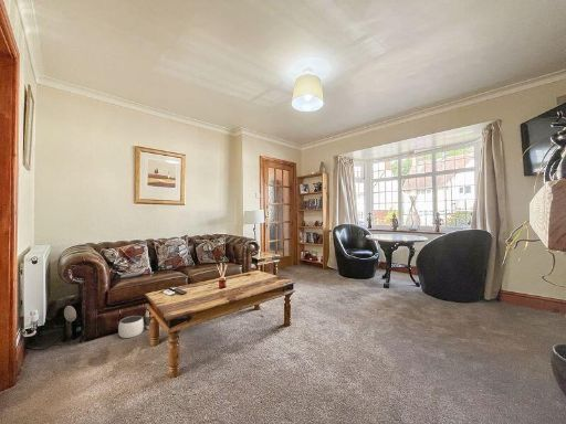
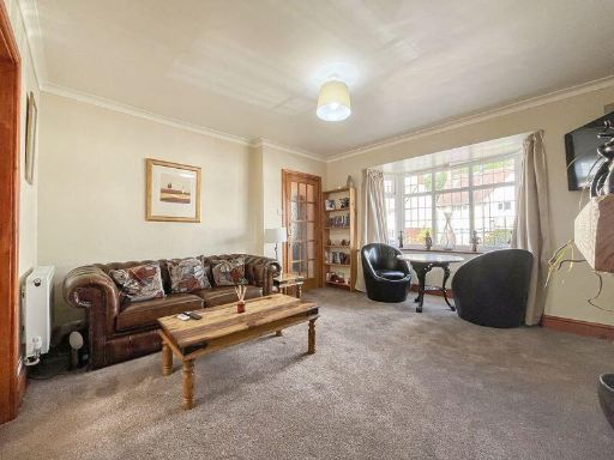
- waste basket [117,309,150,339]
